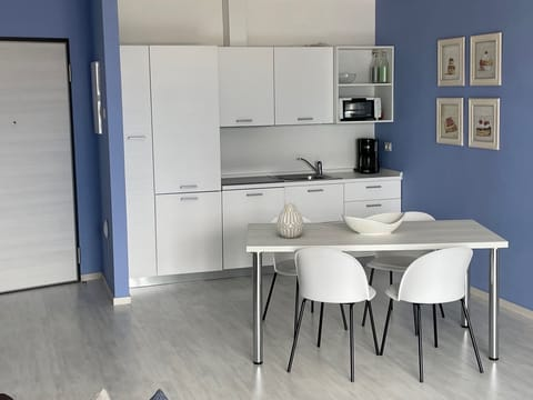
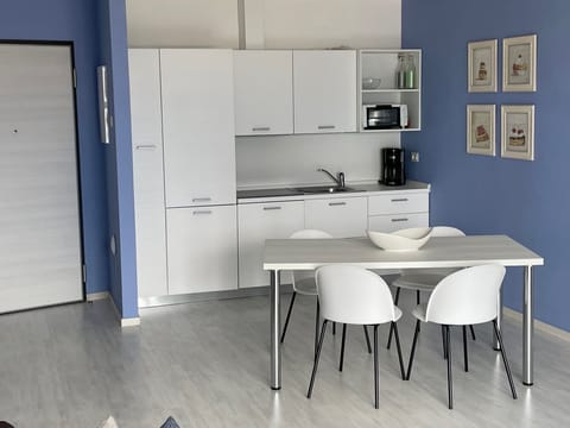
- vase [275,202,304,239]
